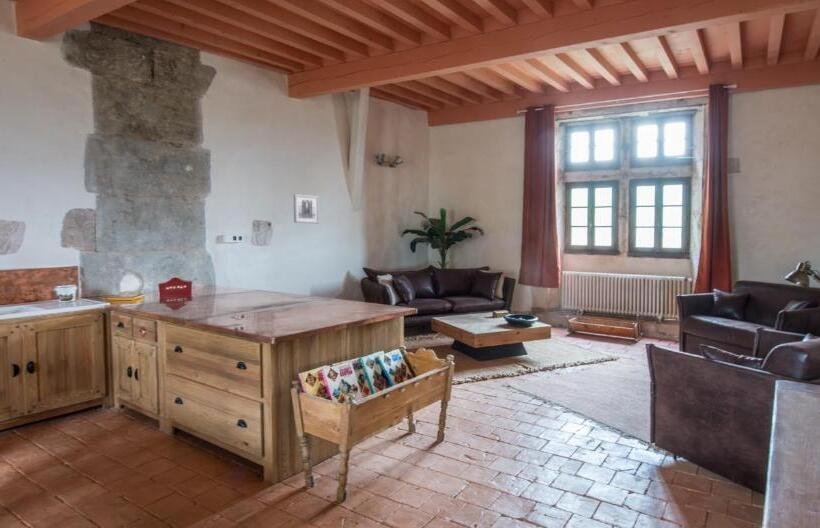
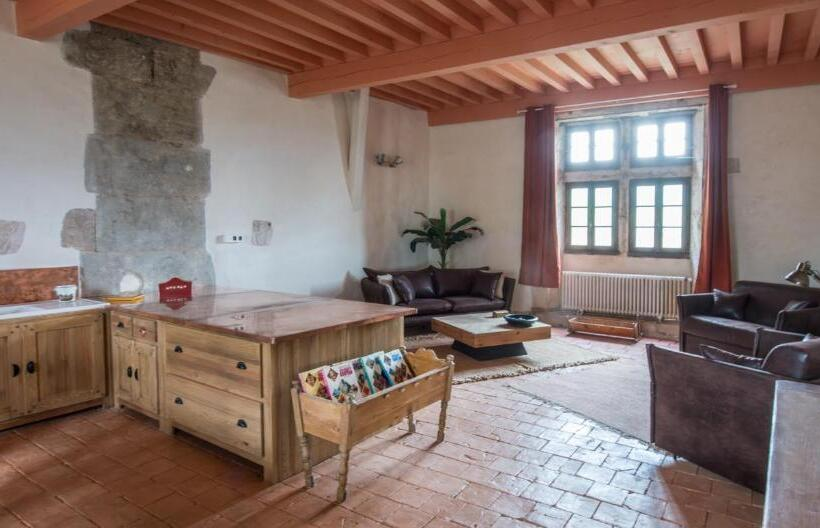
- wall art [293,193,320,224]
